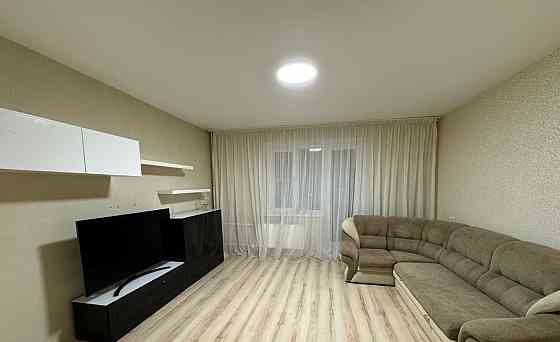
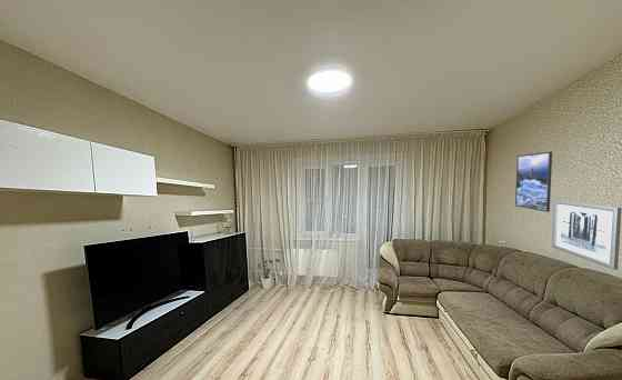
+ house plant [257,258,282,290]
+ wall art [551,199,622,271]
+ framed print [514,150,553,213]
